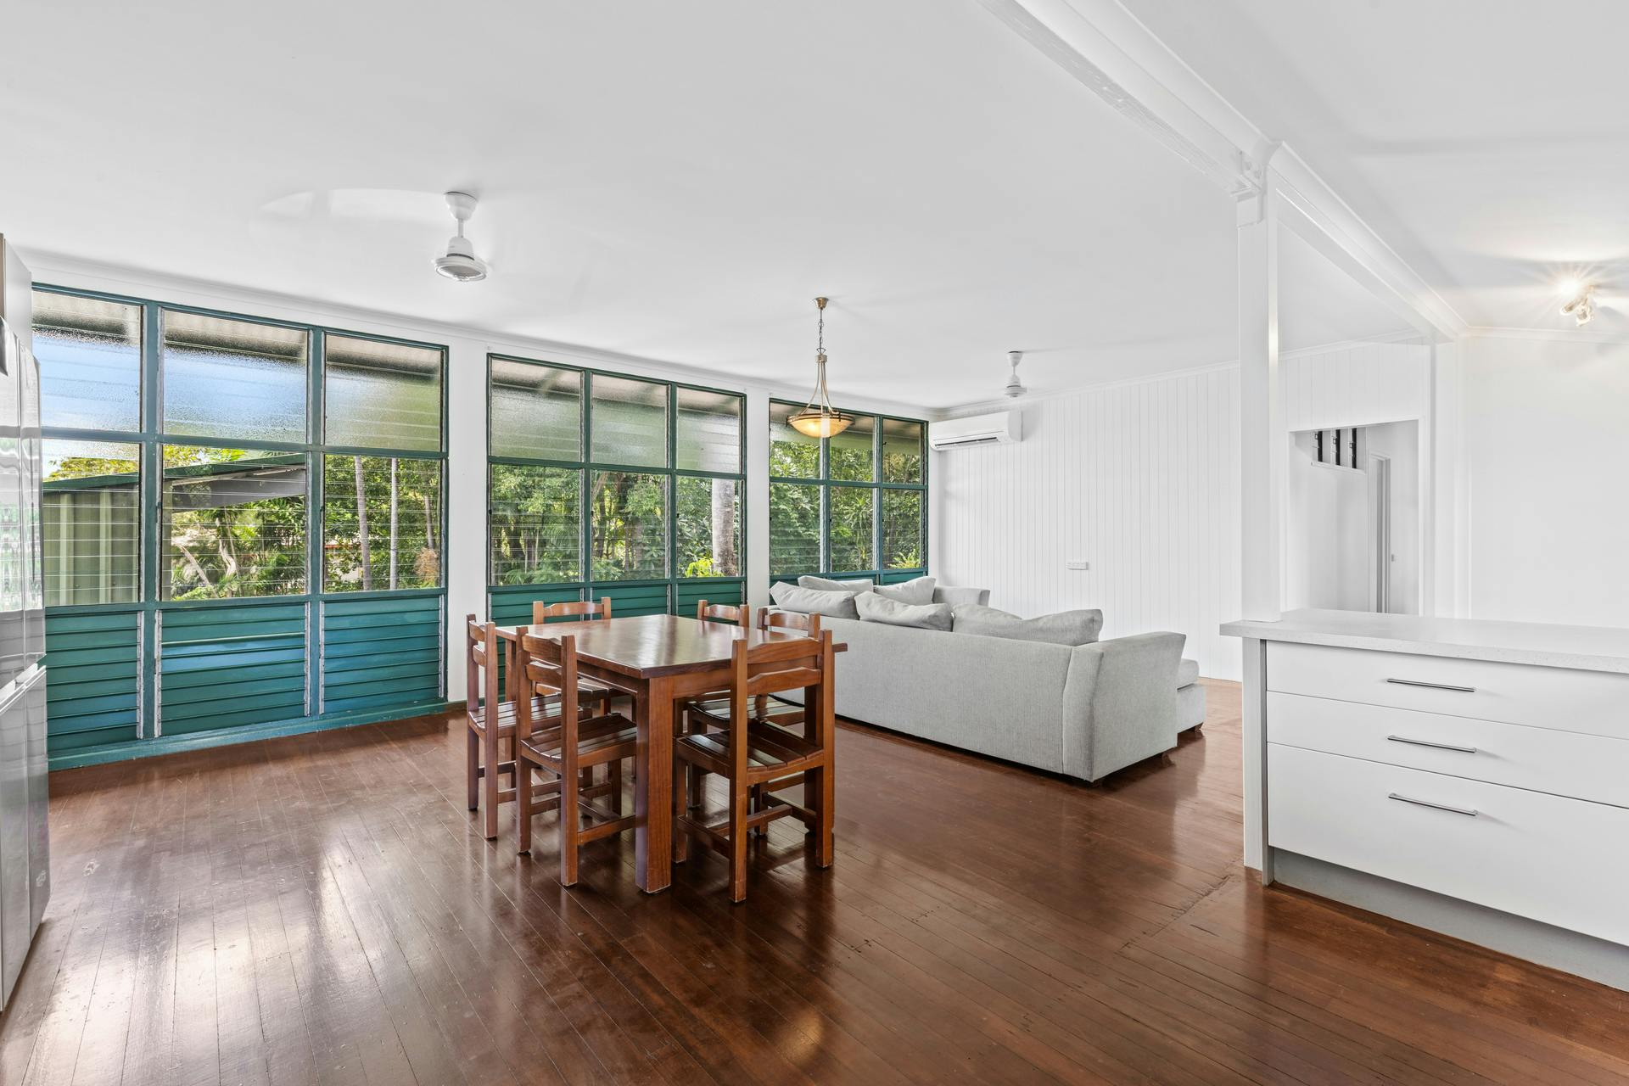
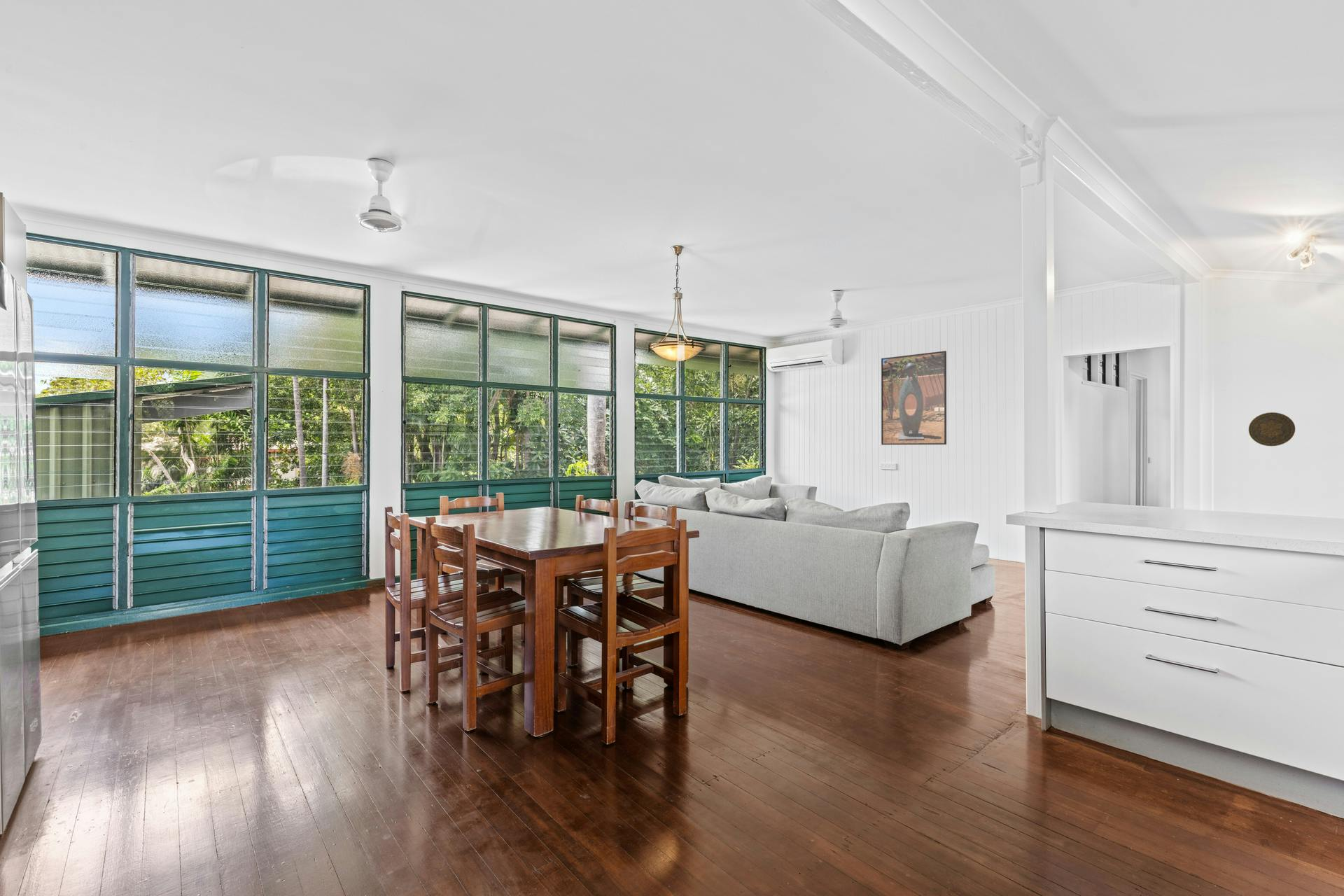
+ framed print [881,350,947,445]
+ decorative plate [1248,412,1296,447]
